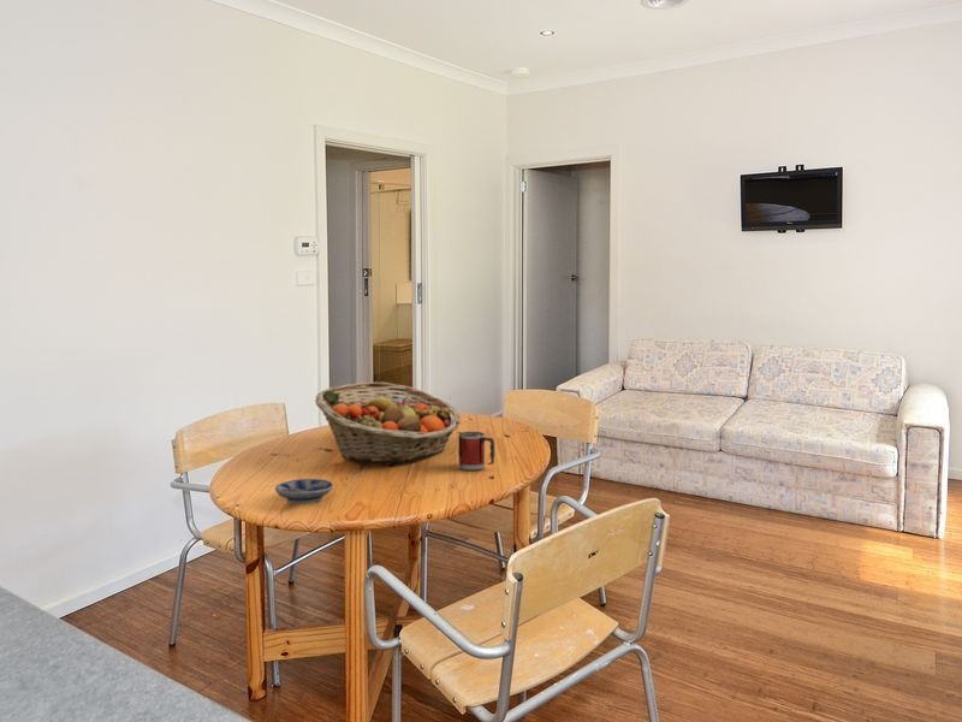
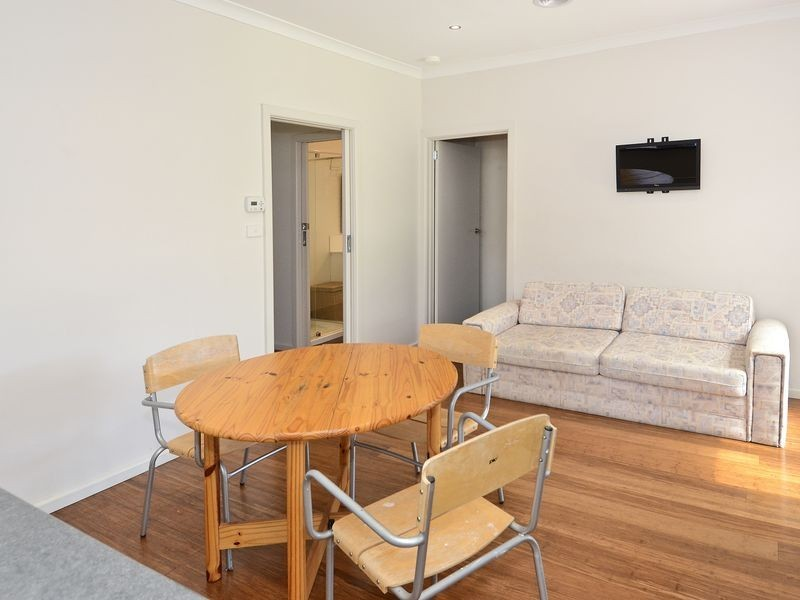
- fruit basket [314,381,462,464]
- bowl [274,478,334,505]
- mug [456,431,495,471]
